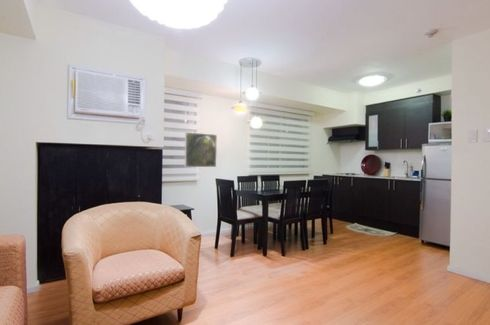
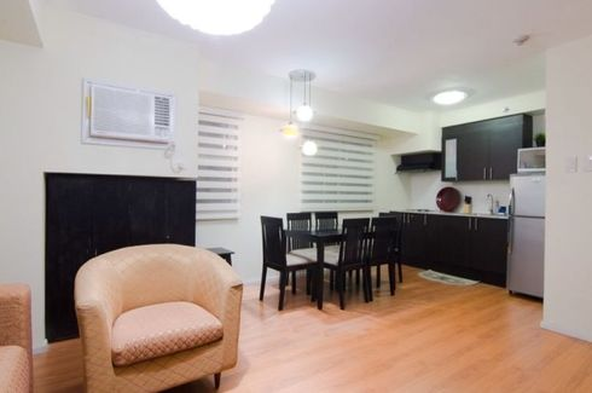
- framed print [184,131,218,168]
